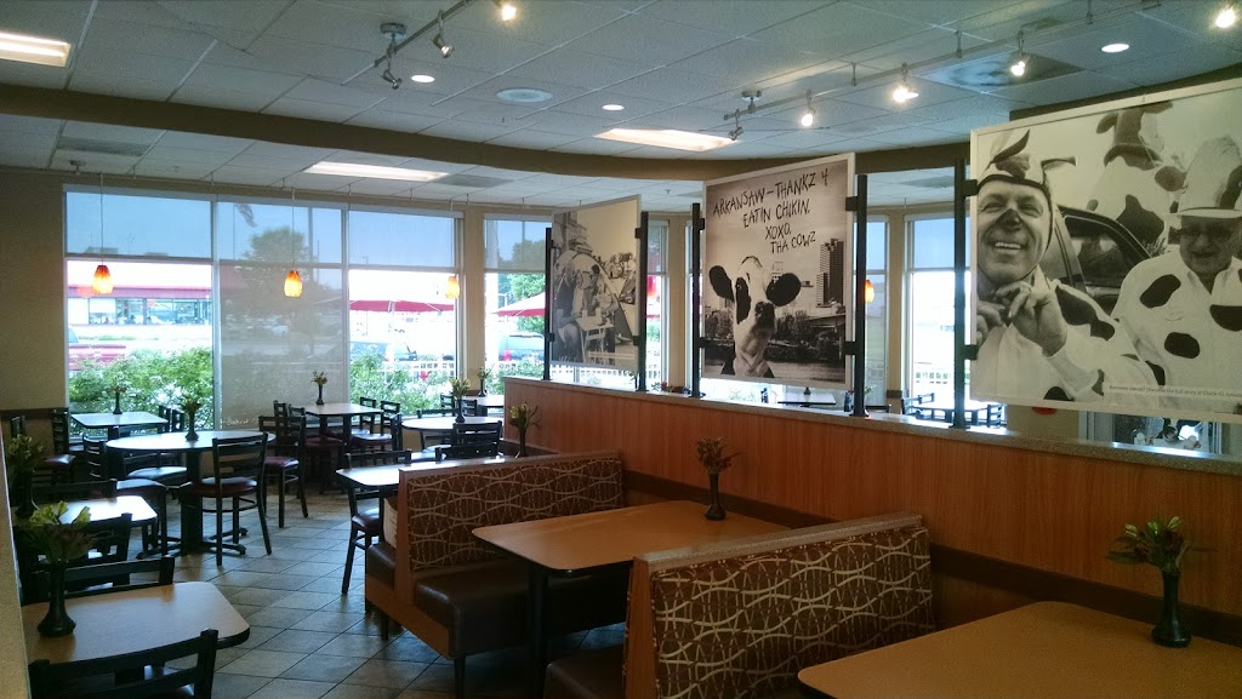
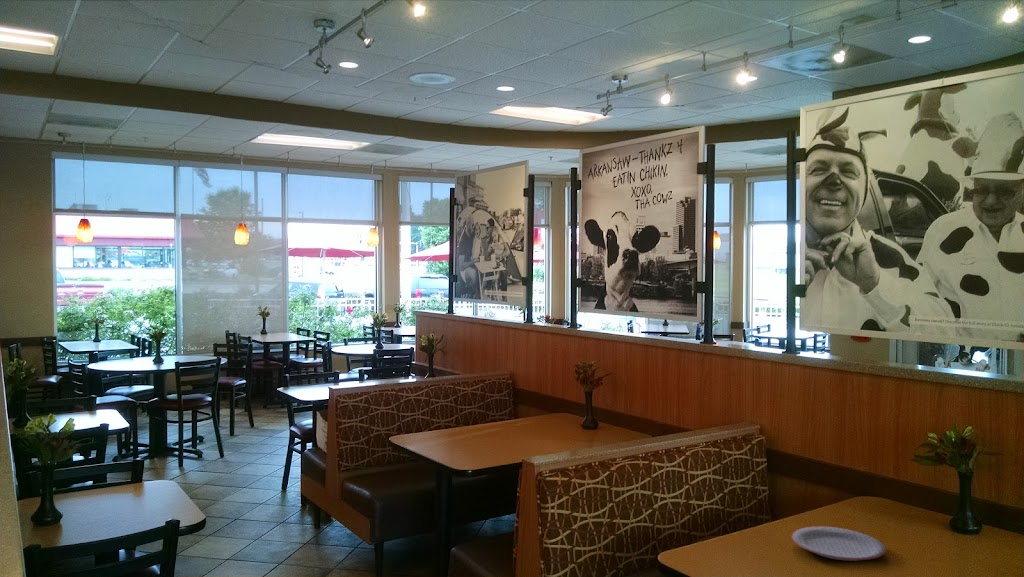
+ plate [791,525,887,562]
